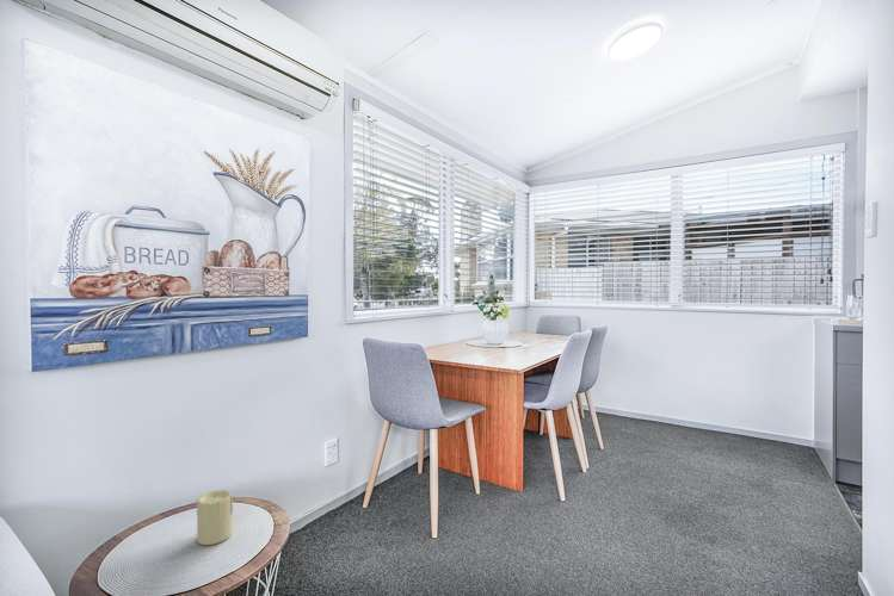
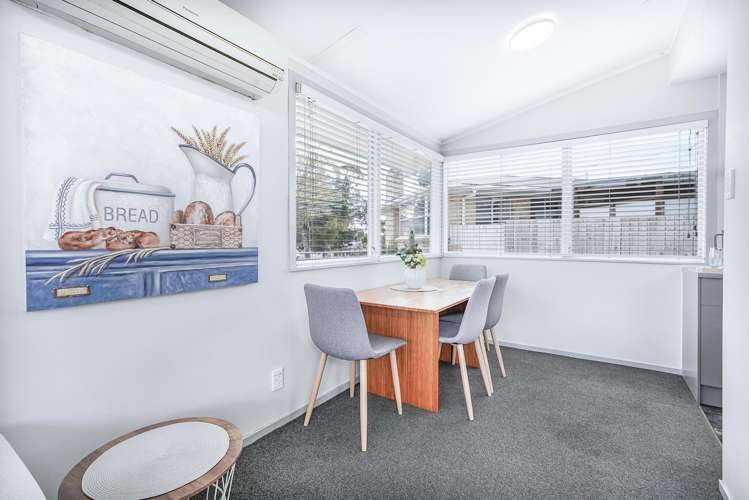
- candle [196,489,234,546]
